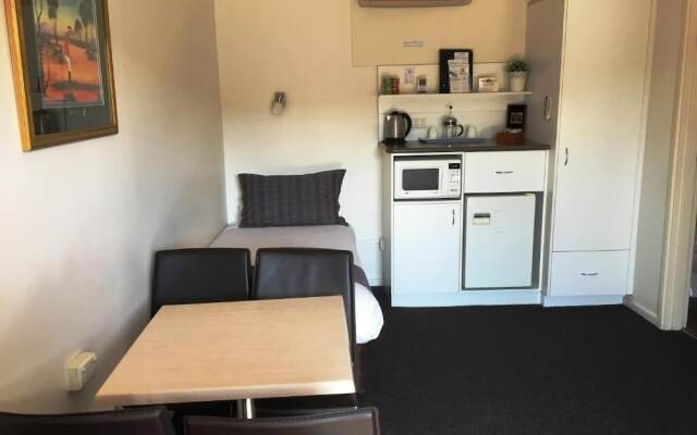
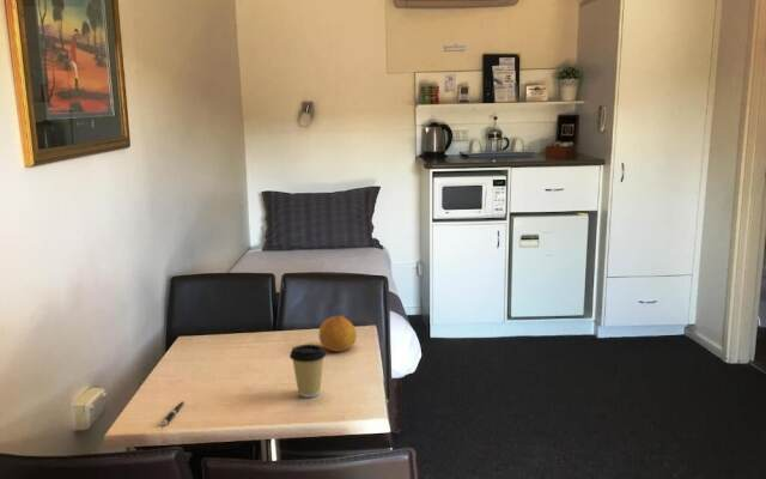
+ coffee cup [288,344,328,399]
+ fruit [318,315,358,353]
+ pen [160,399,187,428]
